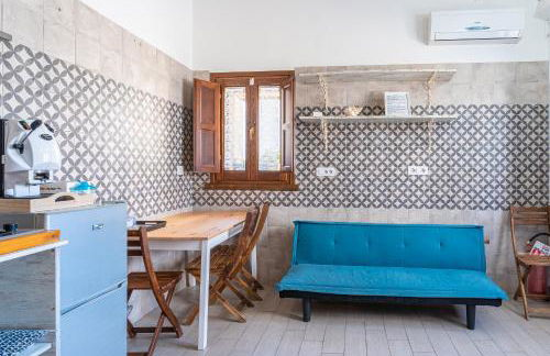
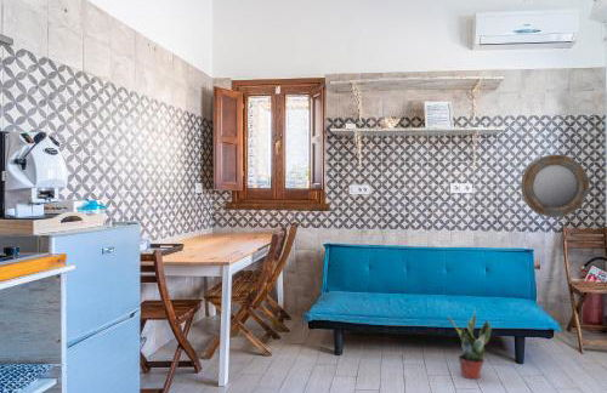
+ potted plant [447,308,493,380]
+ home mirror [520,154,590,218]
